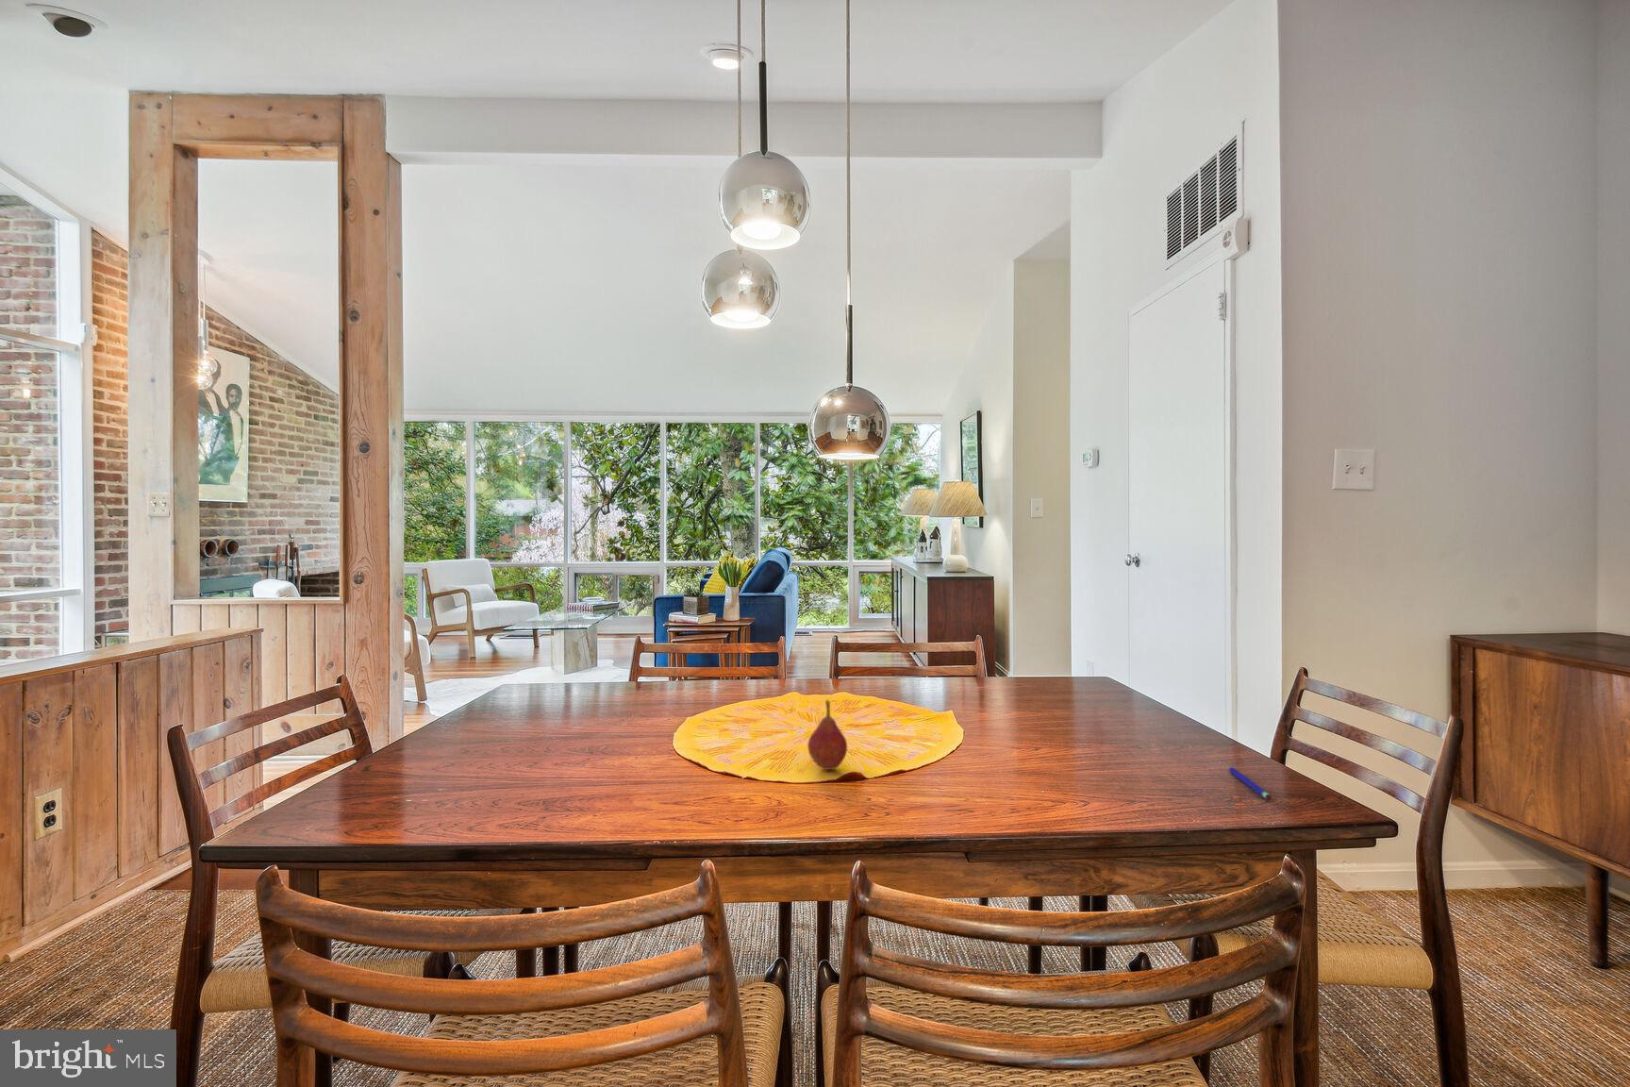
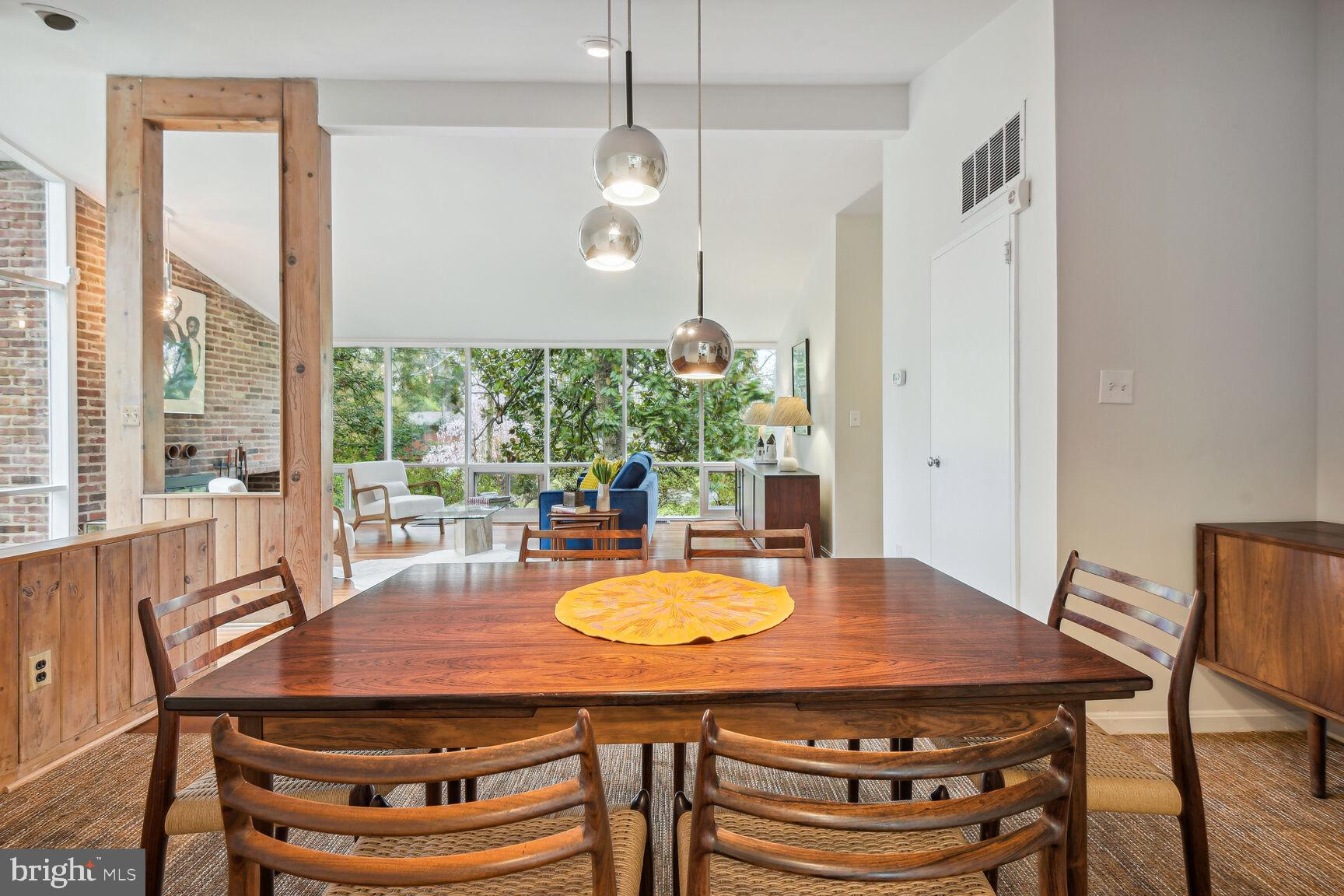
- pen [1229,767,1272,801]
- fruit [807,699,848,770]
